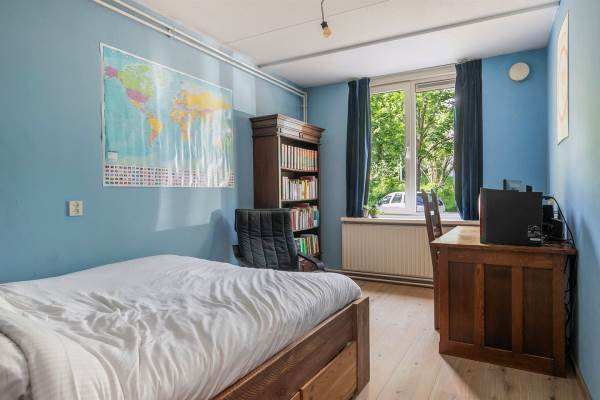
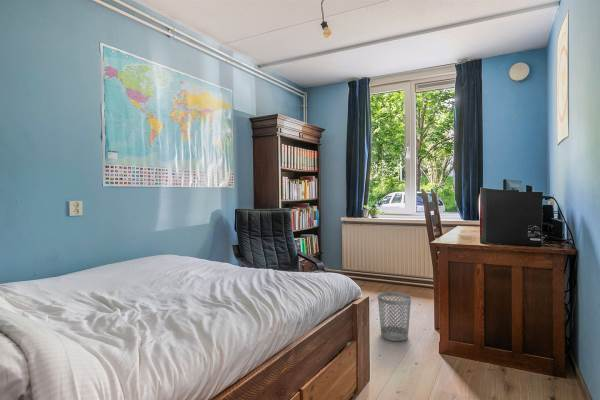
+ wastebasket [377,291,412,342]
